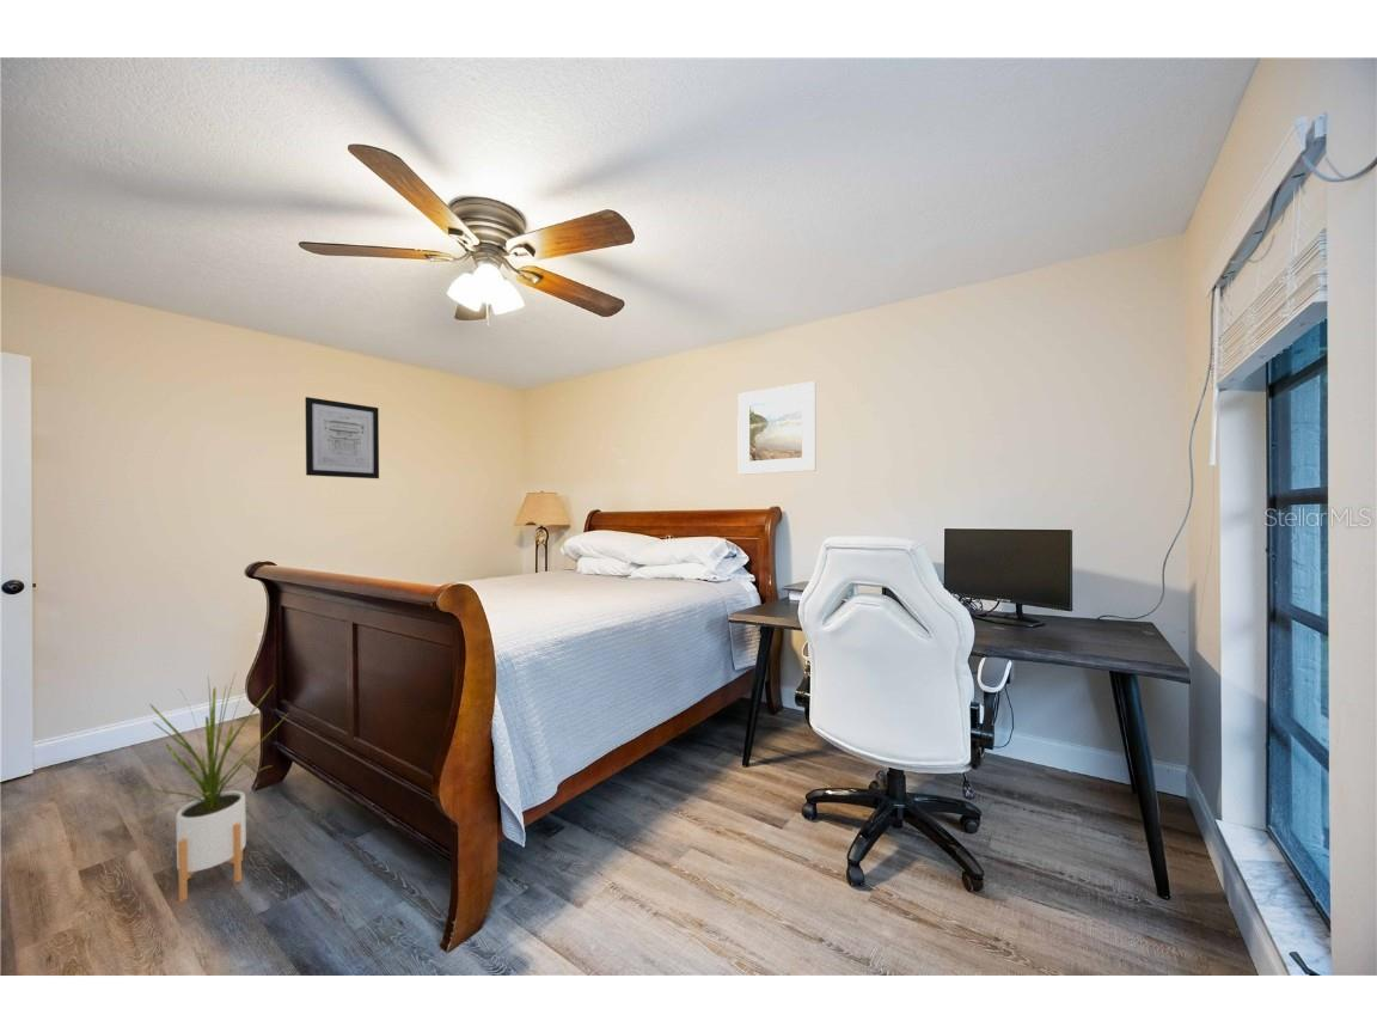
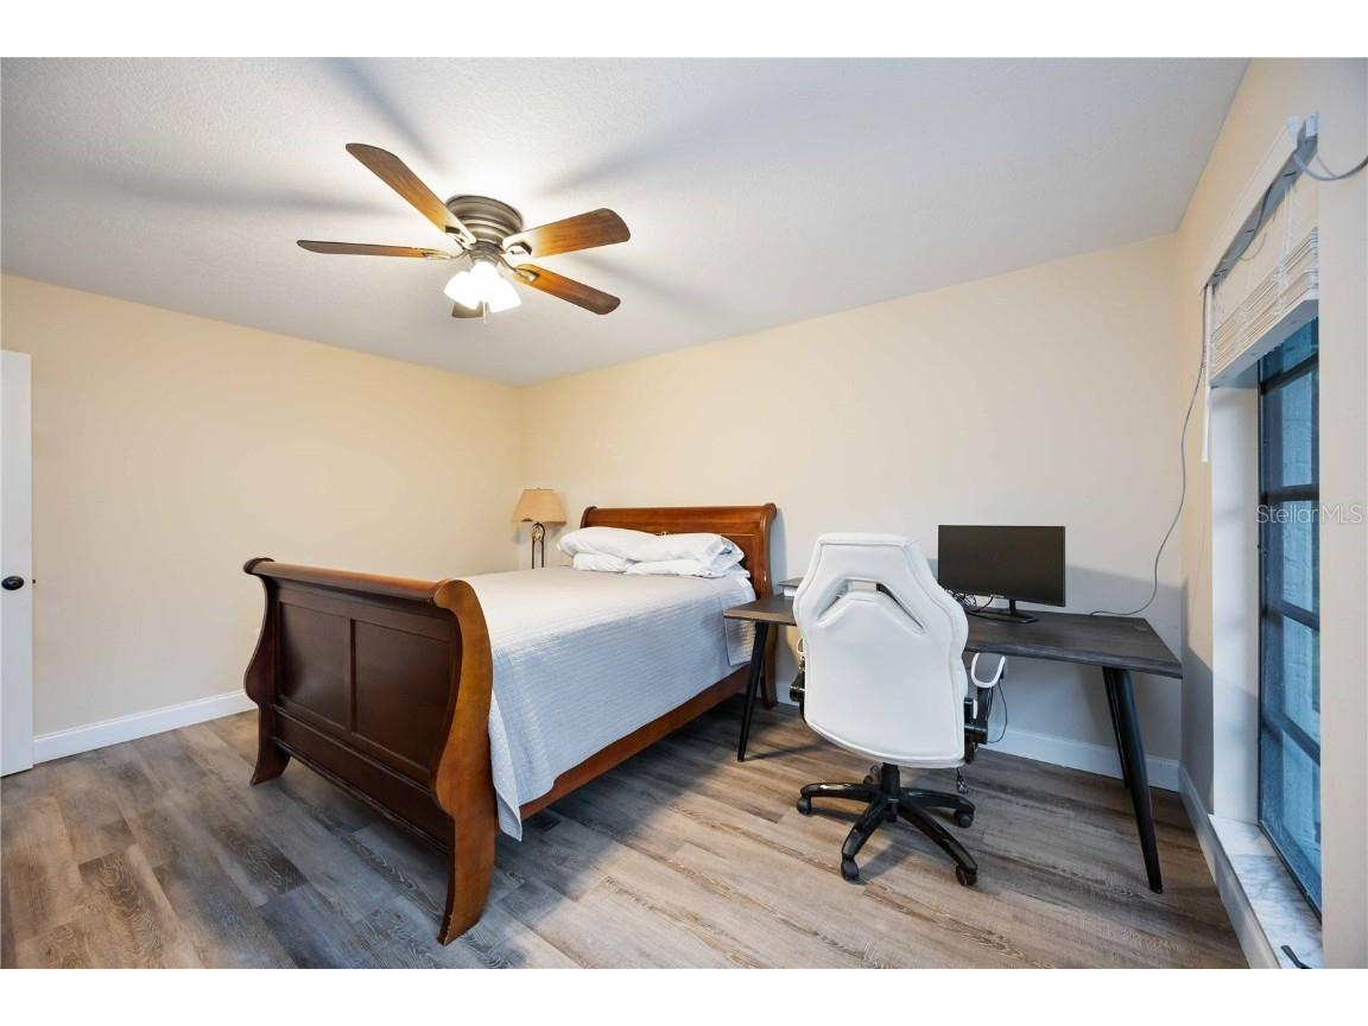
- wall art [305,396,380,479]
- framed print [736,380,818,476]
- house plant [130,673,288,903]
